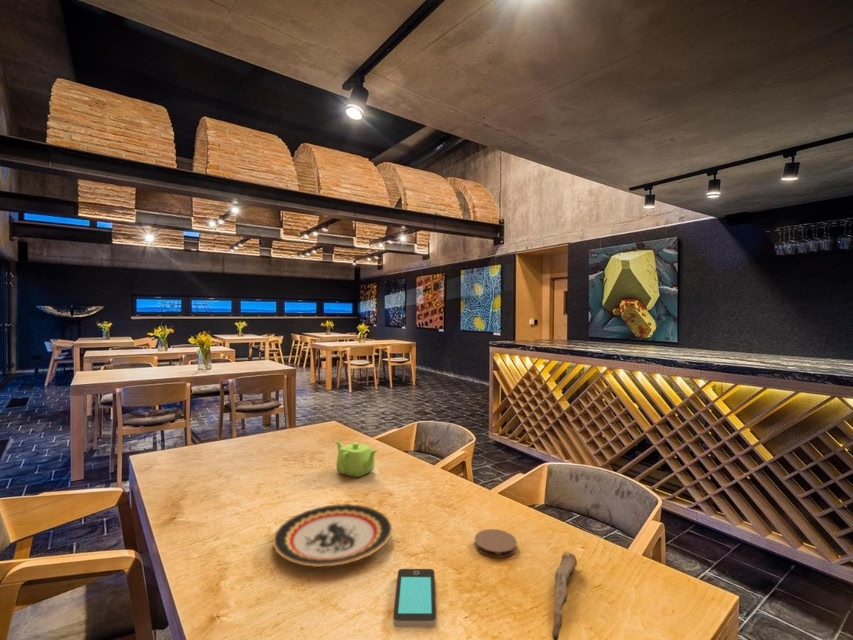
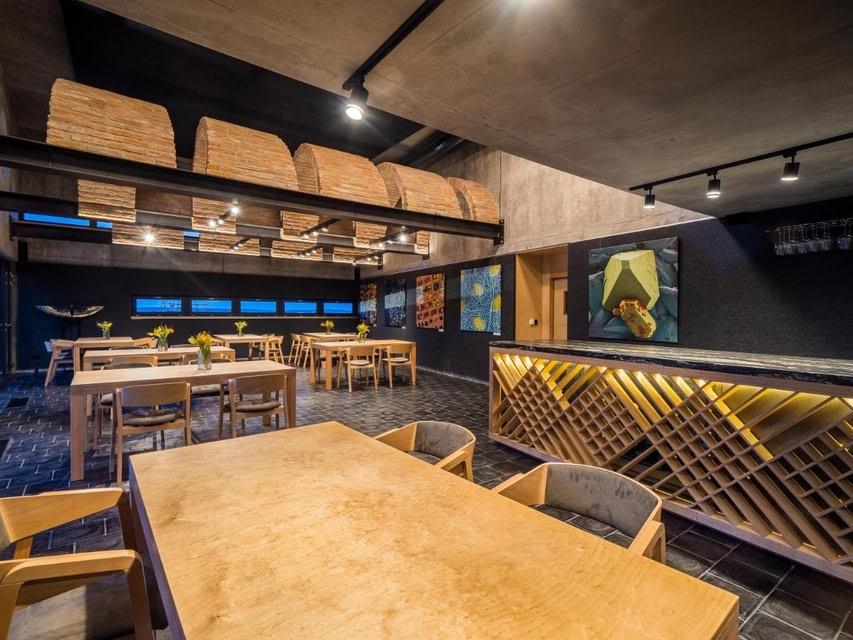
- plate [272,503,394,568]
- spoon [551,550,578,640]
- smartphone [392,568,437,628]
- teapot [334,440,379,478]
- coaster [474,528,518,559]
